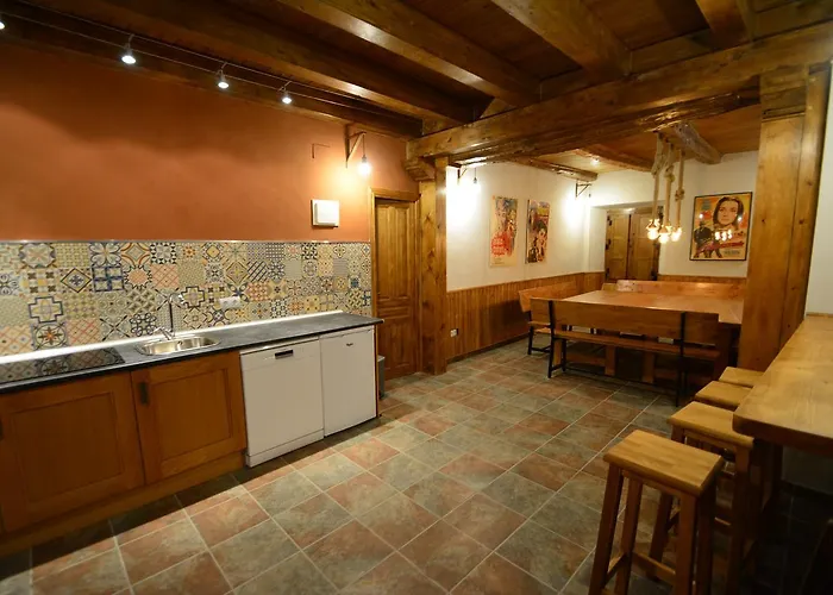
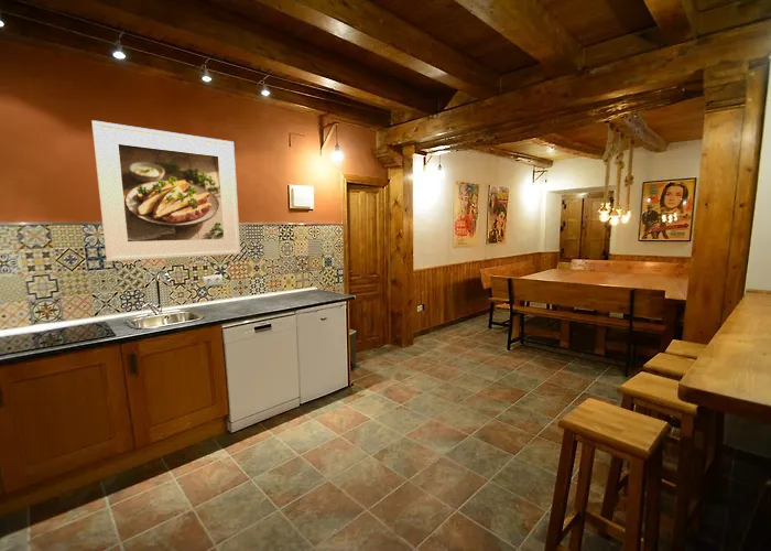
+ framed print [90,119,241,262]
